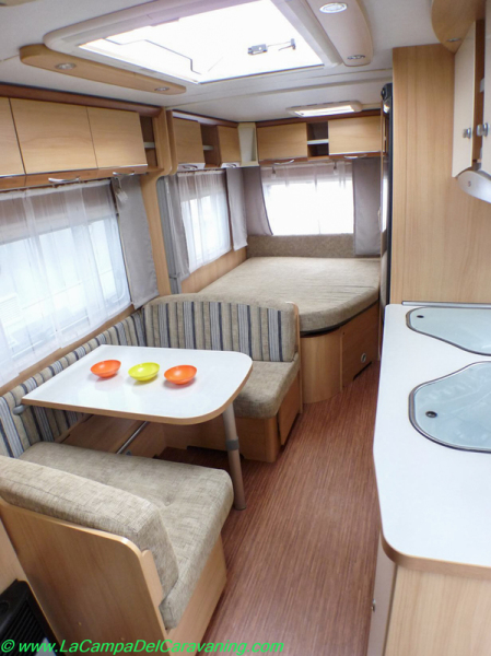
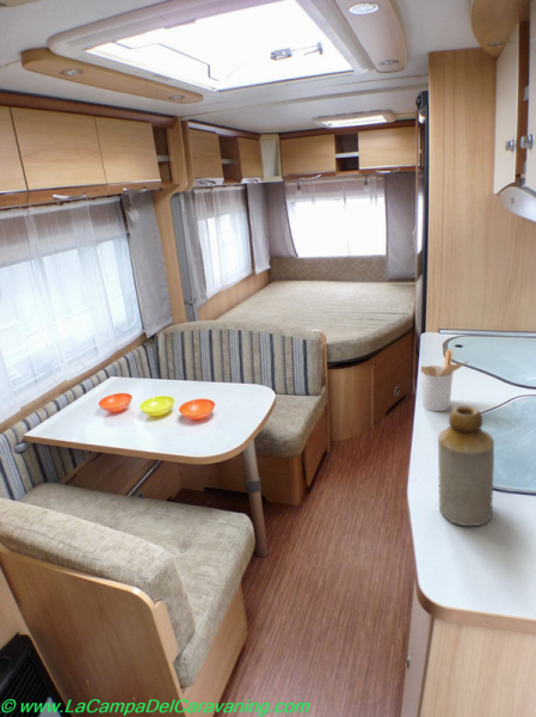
+ utensil holder [419,348,470,412]
+ bottle [437,405,495,527]
